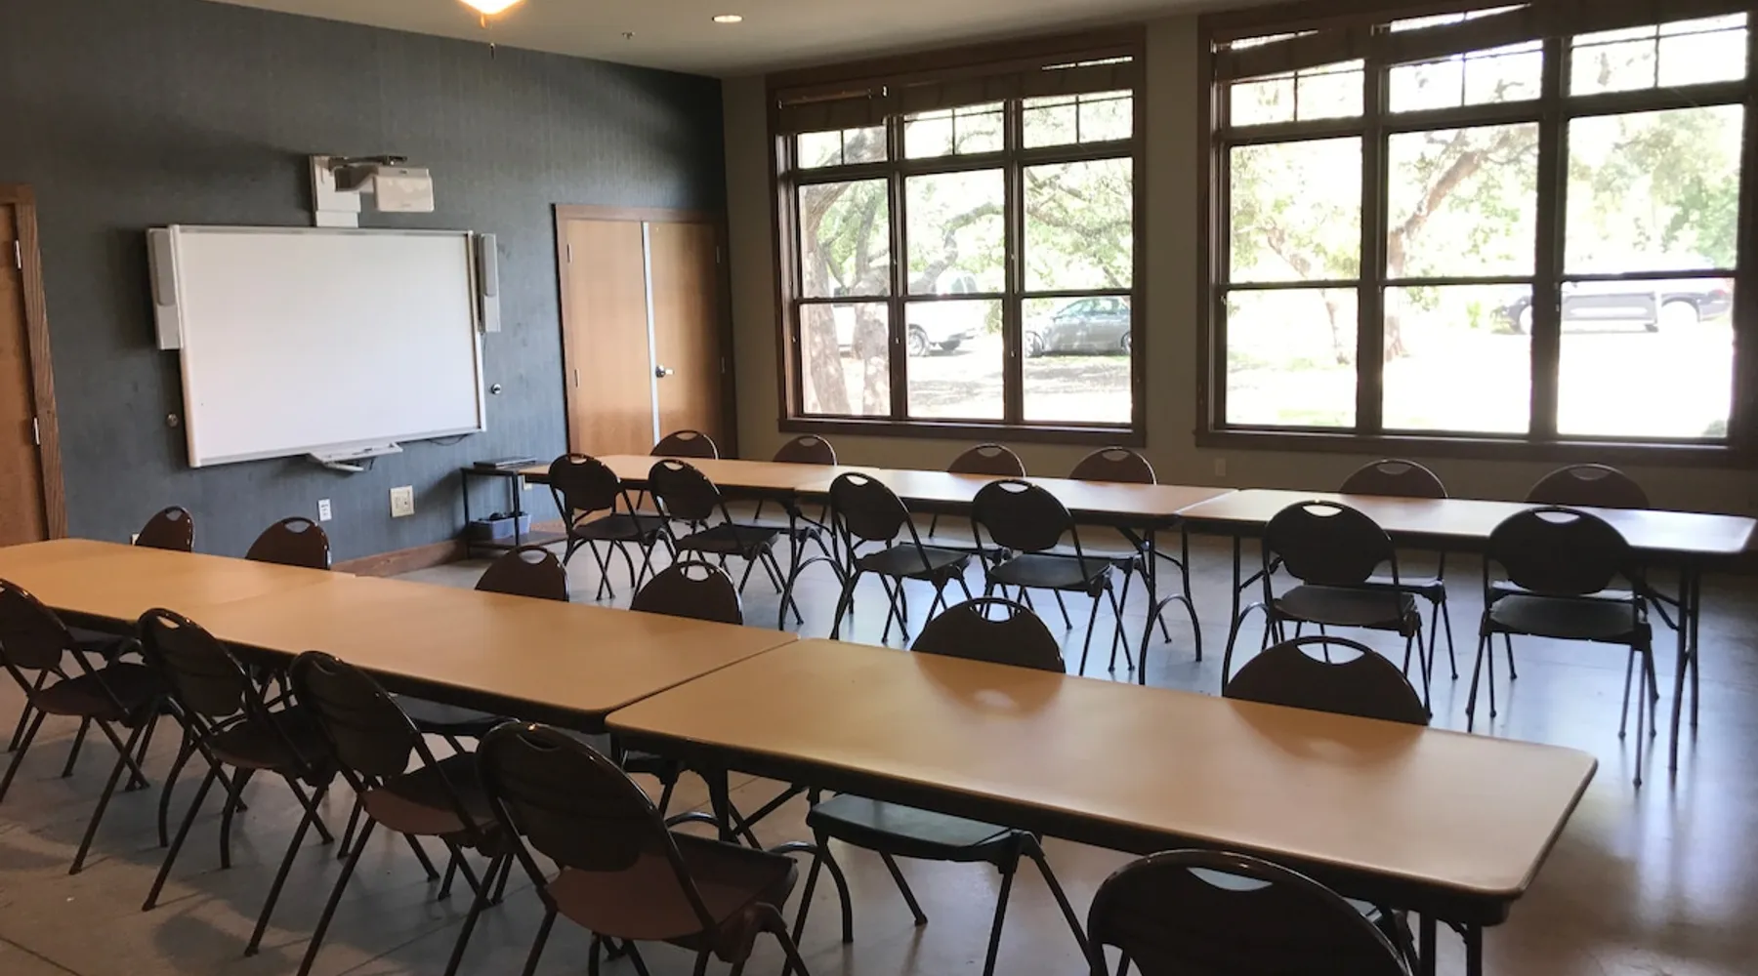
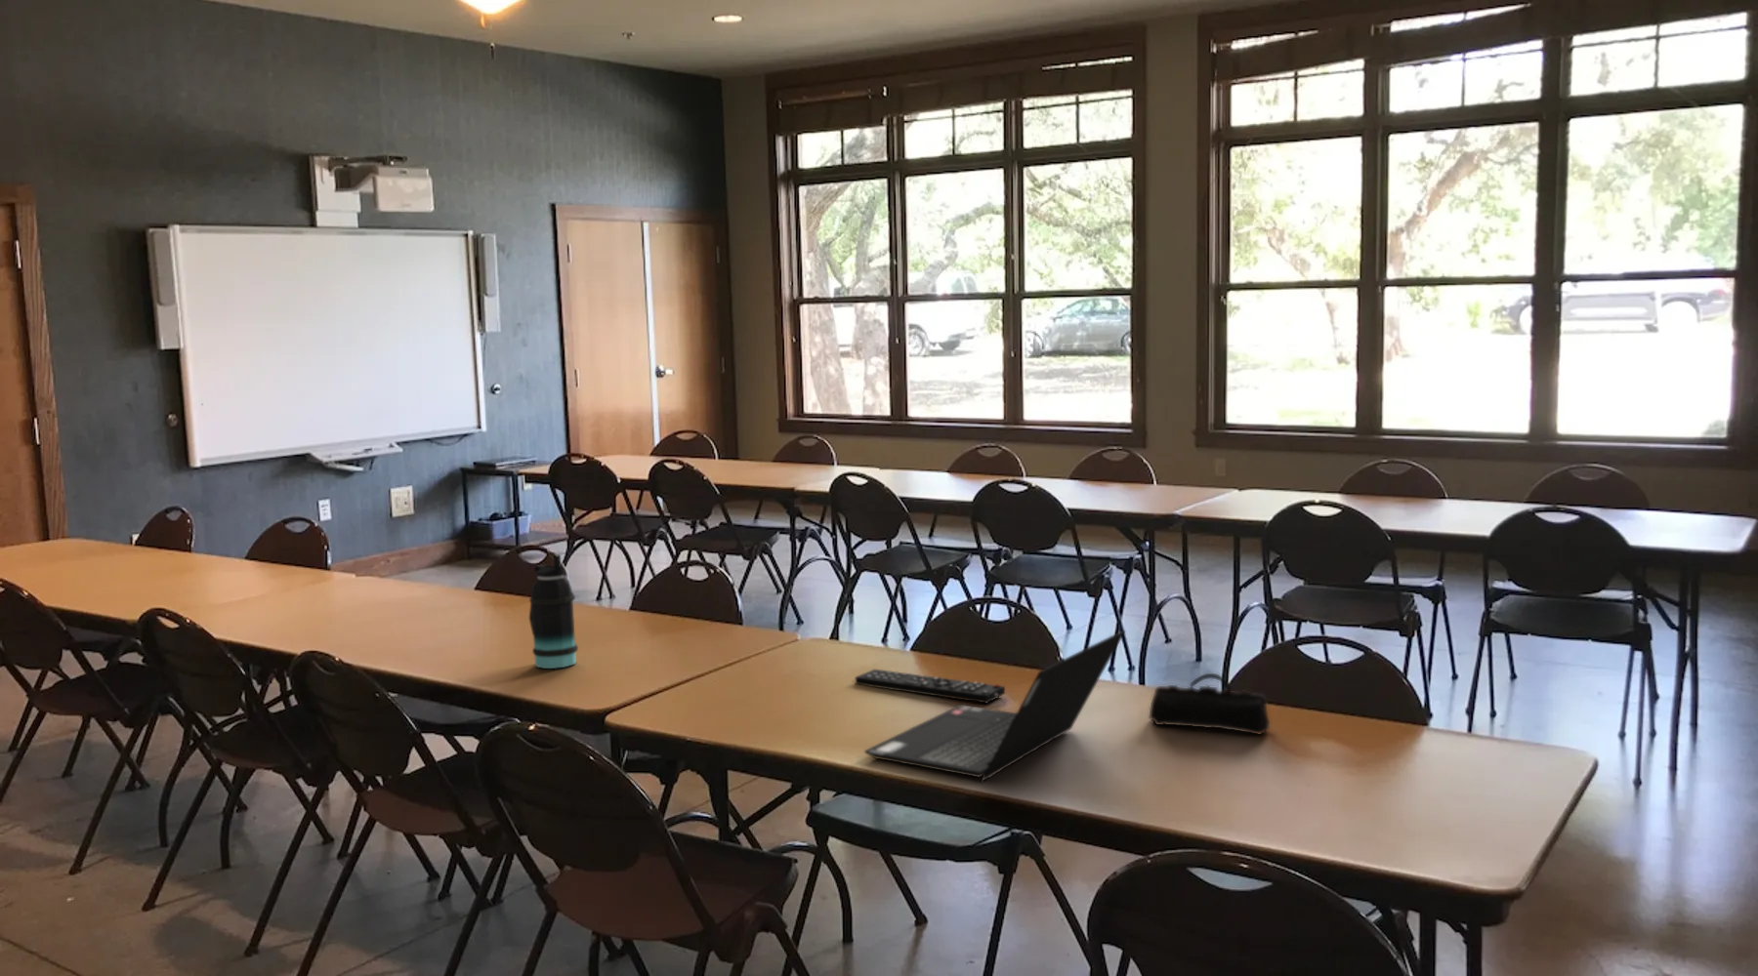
+ bottle [528,553,580,669]
+ pencil case [1148,672,1271,734]
+ remote control [855,668,1006,703]
+ laptop computer [863,629,1126,782]
